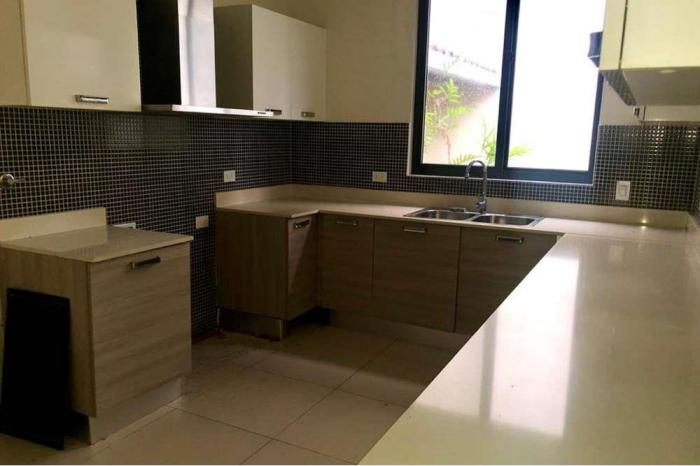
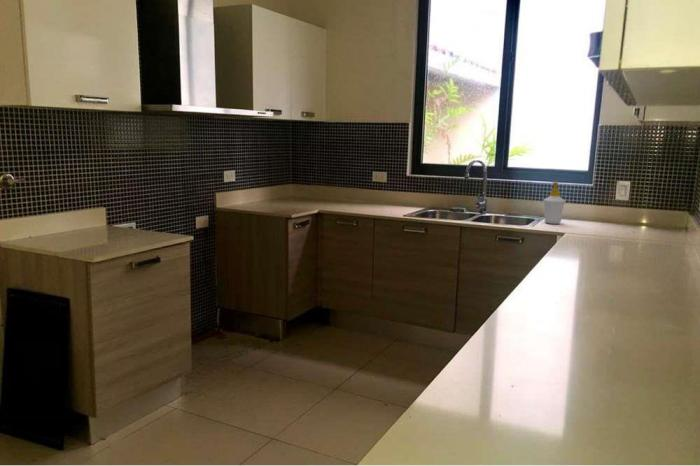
+ soap bottle [542,181,567,225]
